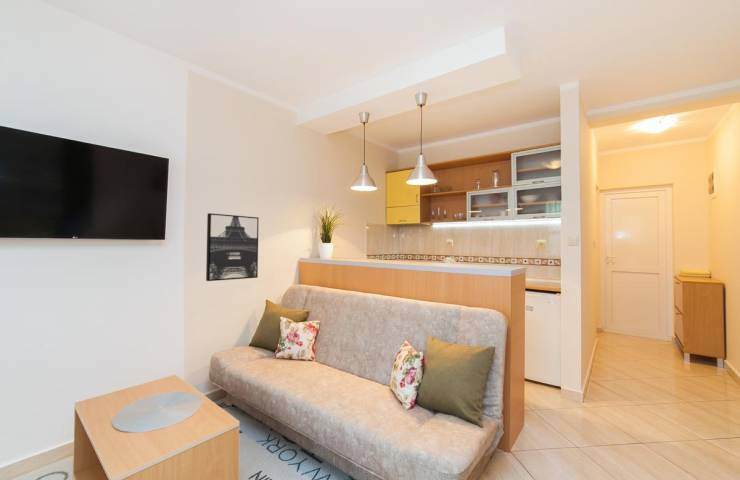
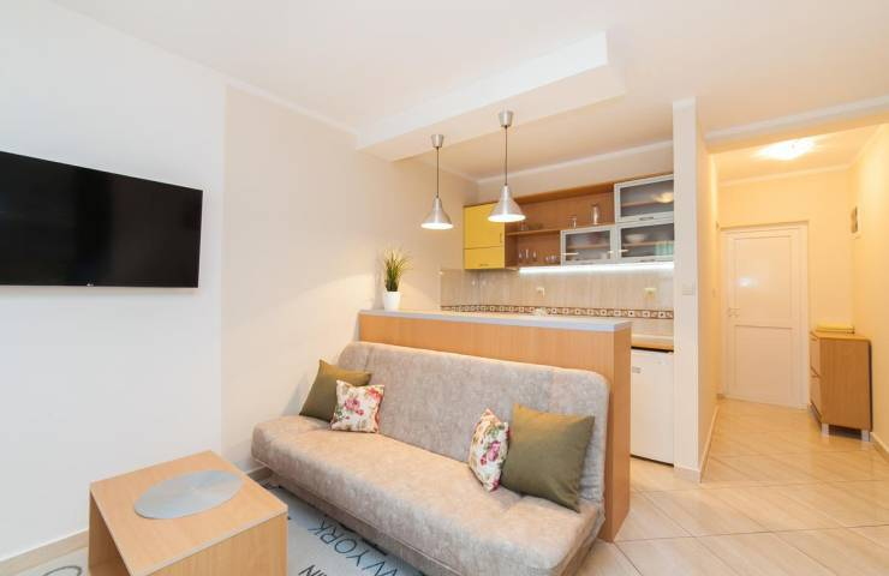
- wall art [205,212,260,282]
